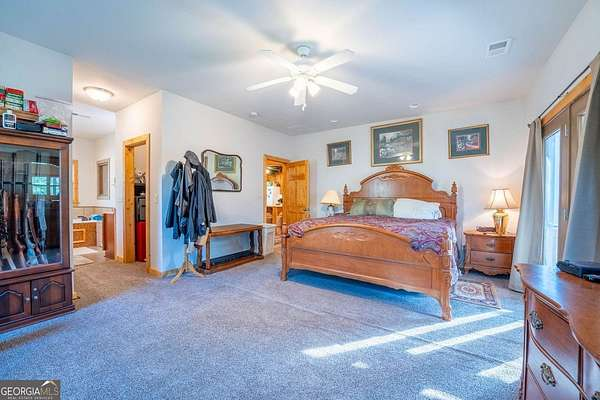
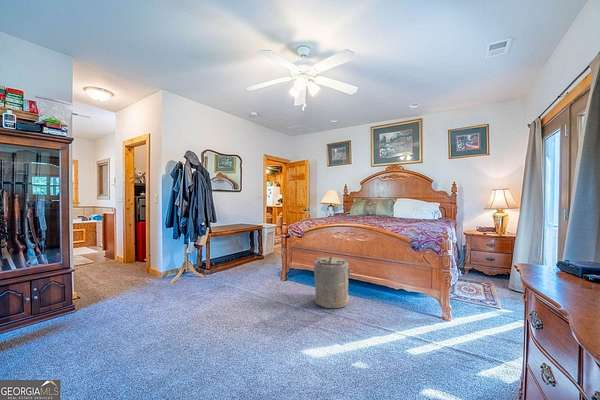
+ laundry hamper [313,256,354,309]
